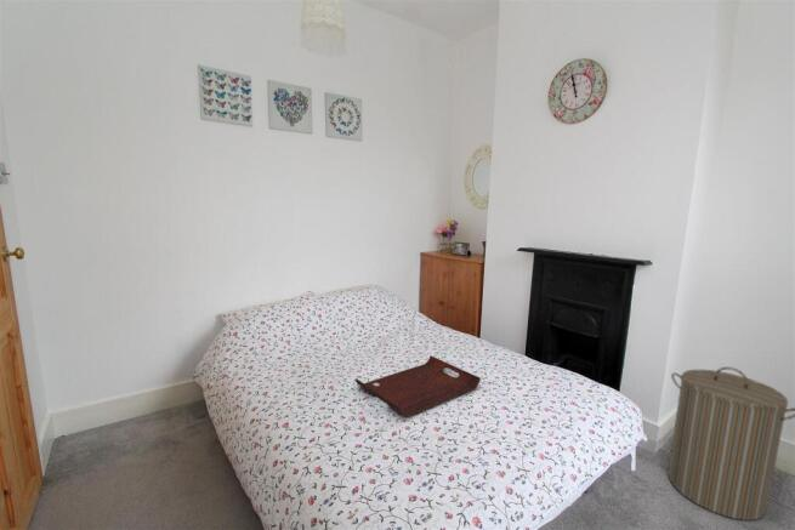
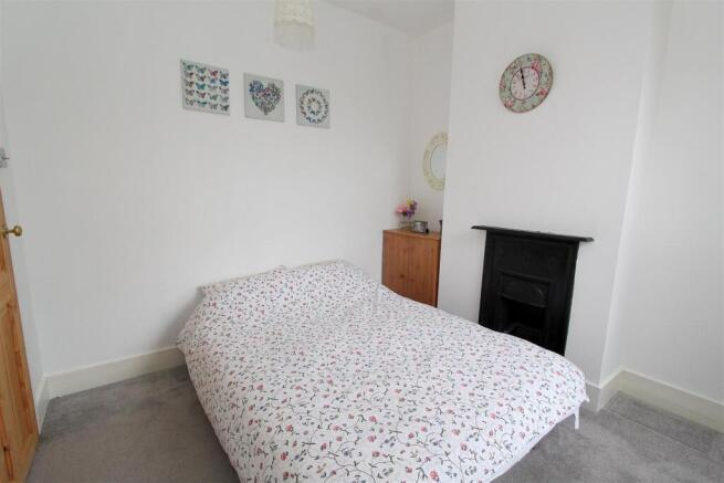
- laundry hamper [666,366,795,522]
- serving tray [354,354,482,417]
